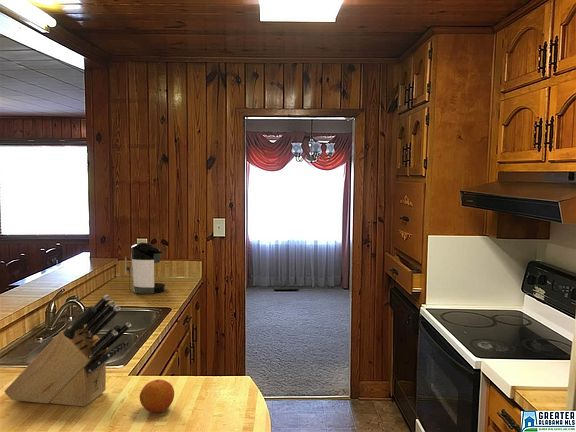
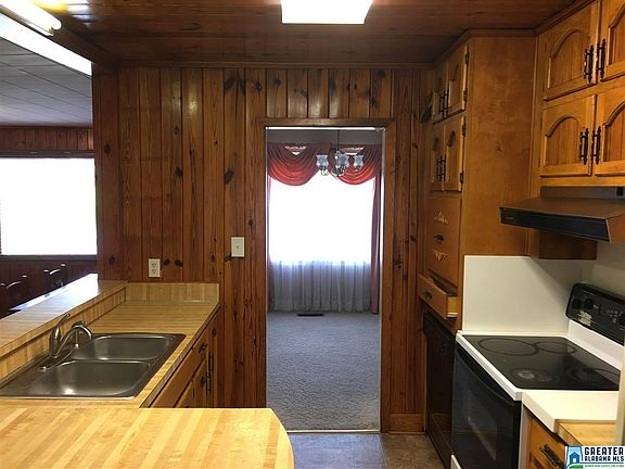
- fruit [139,378,175,413]
- knife block [3,294,132,407]
- coffee maker [124,242,166,295]
